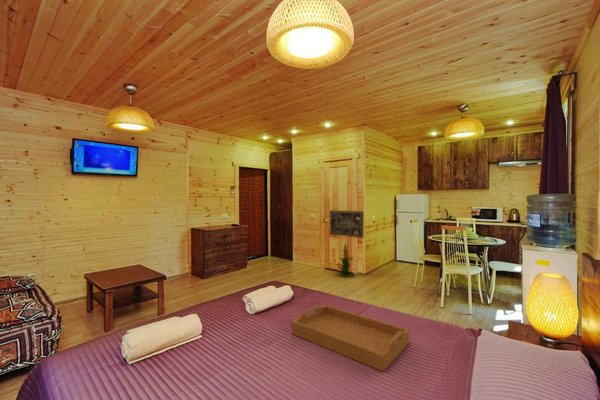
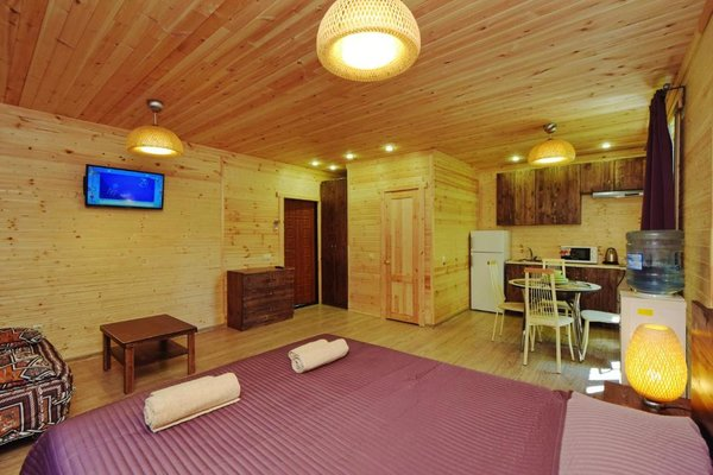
- indoor plant [334,240,356,278]
- wall art [329,209,364,239]
- serving tray [291,304,410,373]
